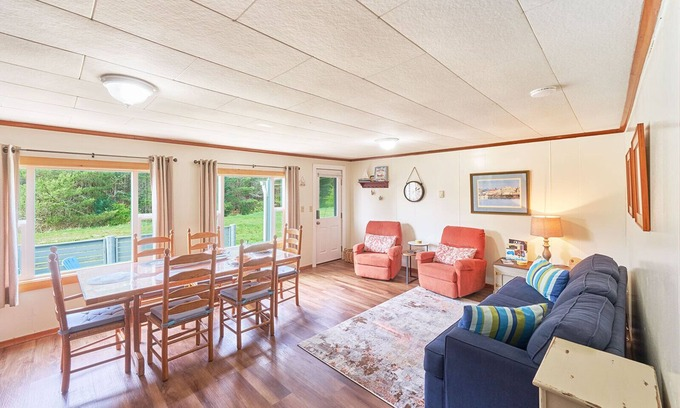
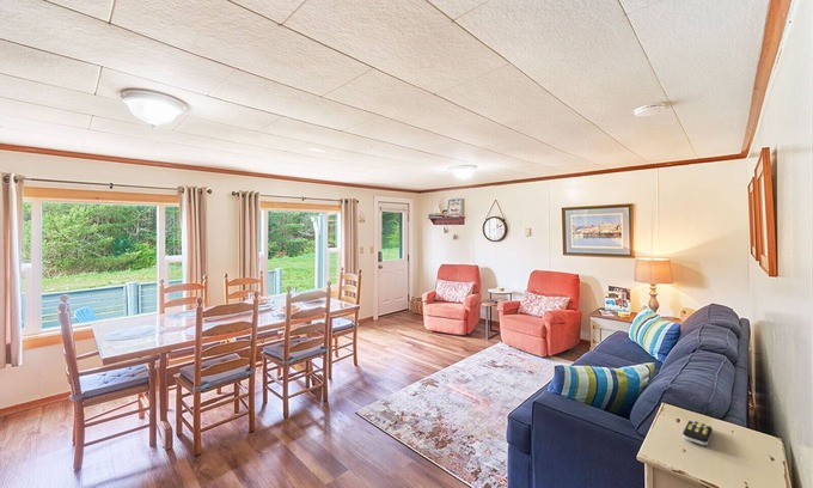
+ remote control [681,419,714,446]
